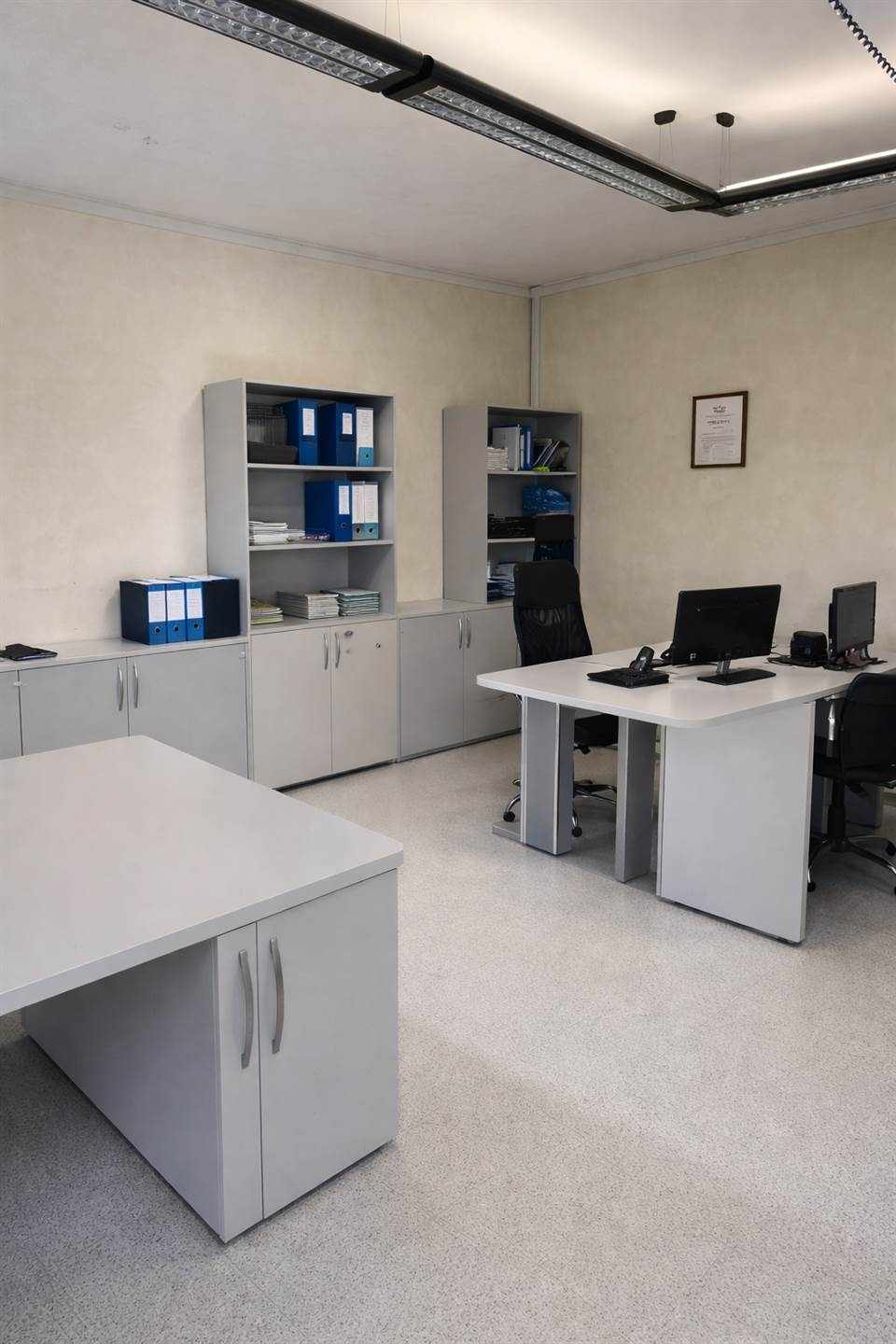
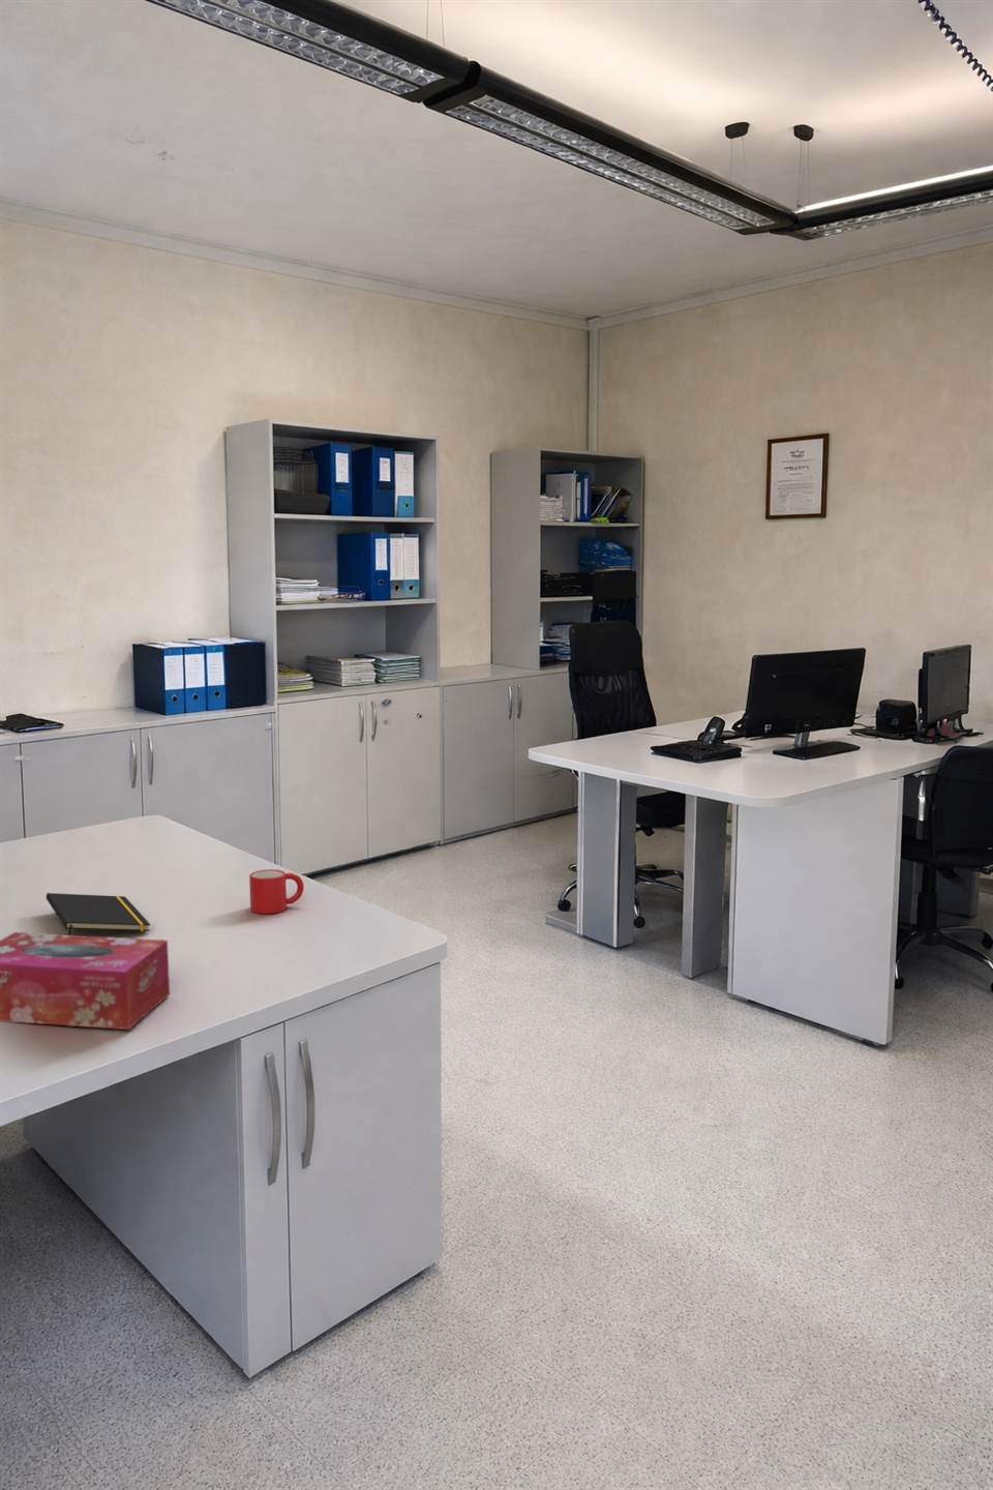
+ notepad [45,892,151,936]
+ tissue box [0,931,171,1031]
+ mug [248,868,305,915]
